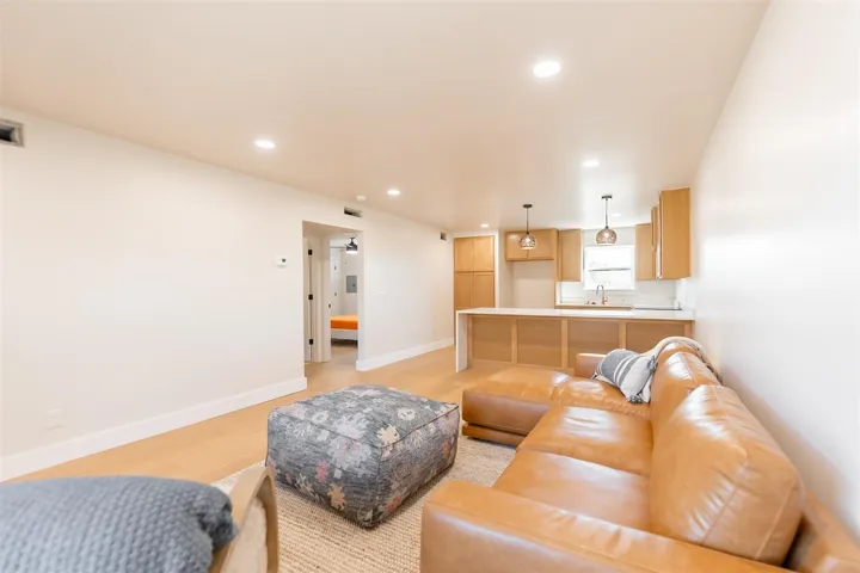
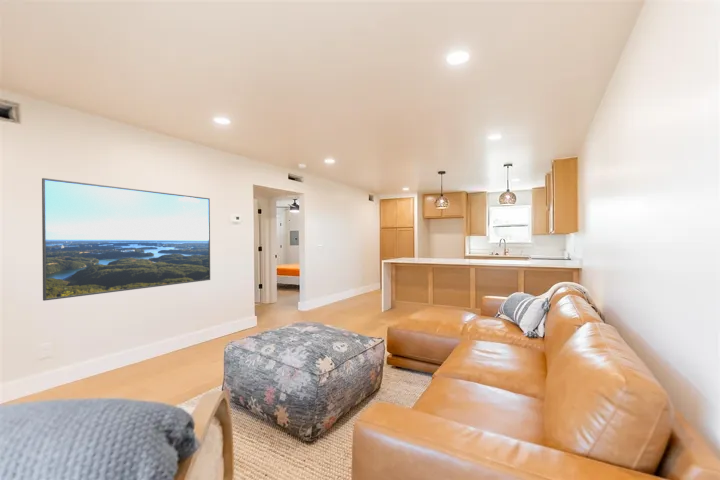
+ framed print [41,177,211,302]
